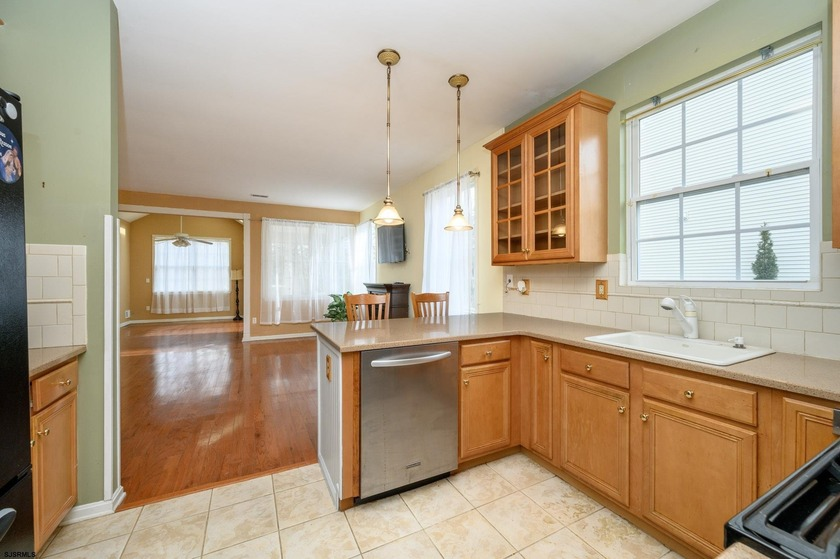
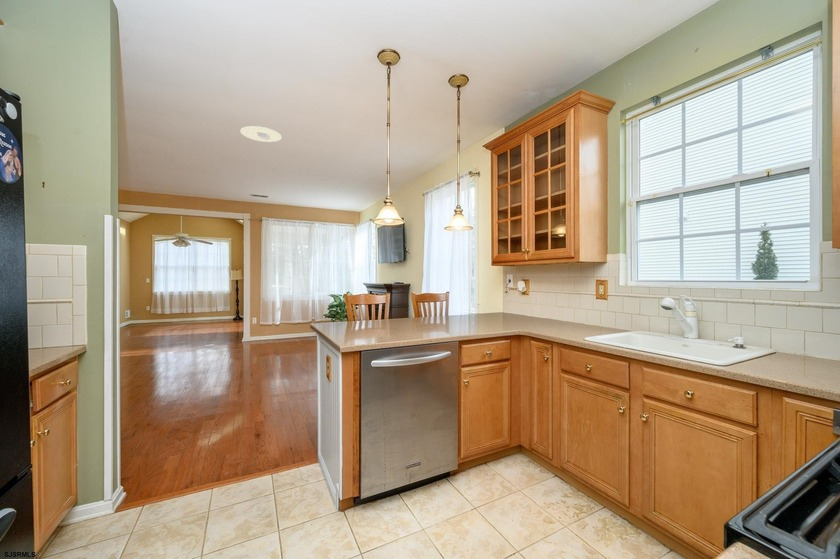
+ recessed light [239,125,283,143]
